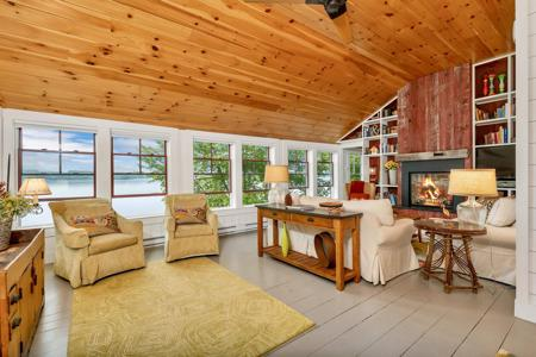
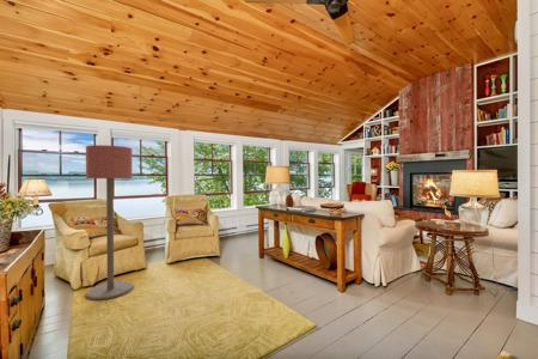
+ floor lamp [85,144,135,302]
